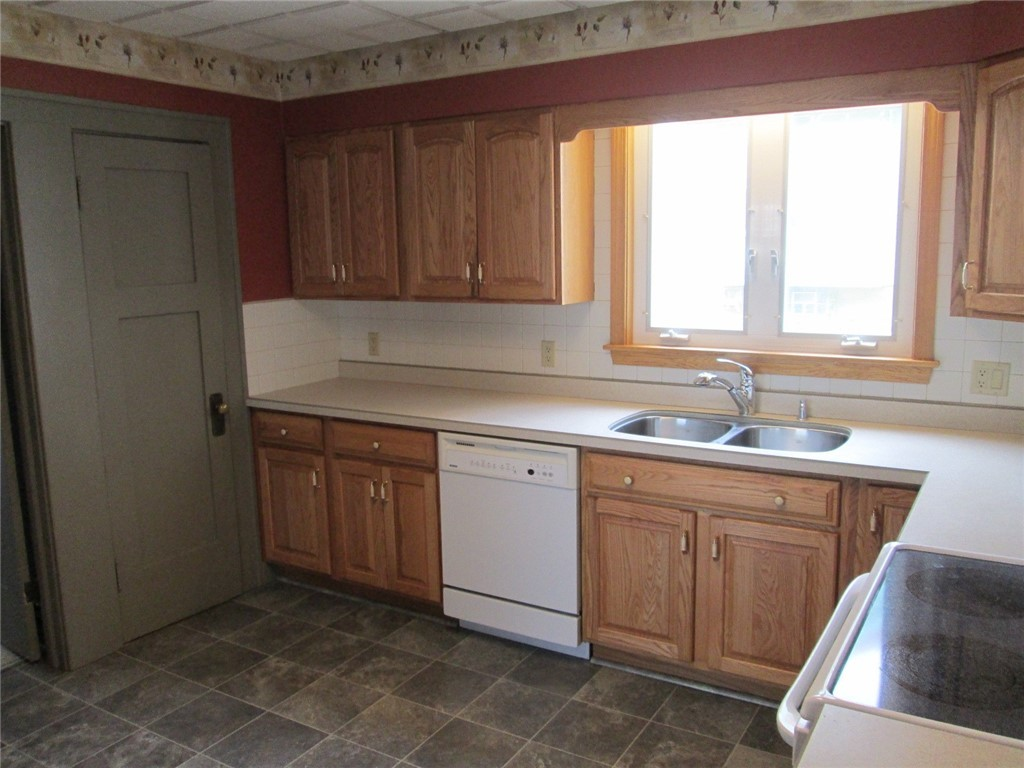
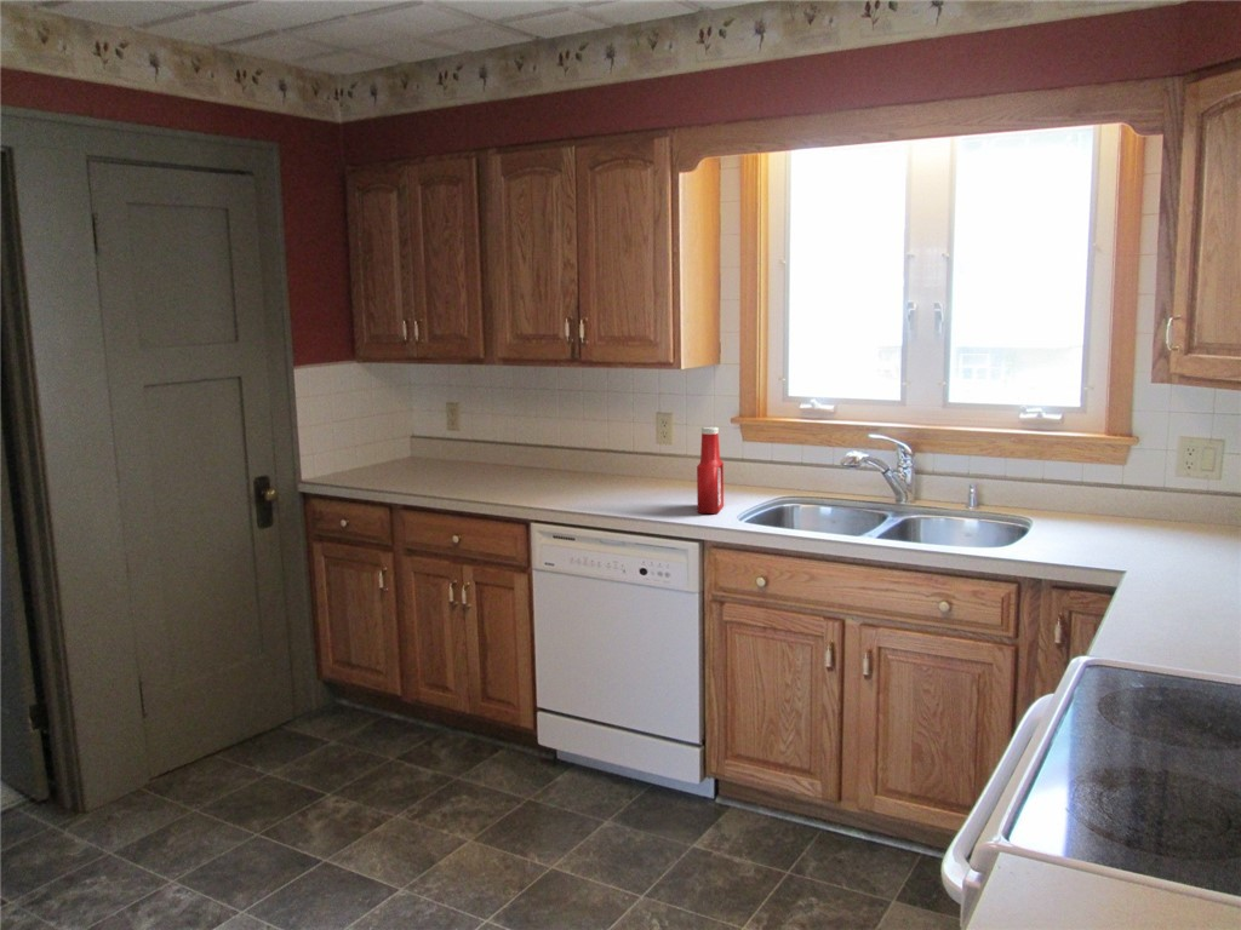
+ soap bottle [696,426,725,515]
